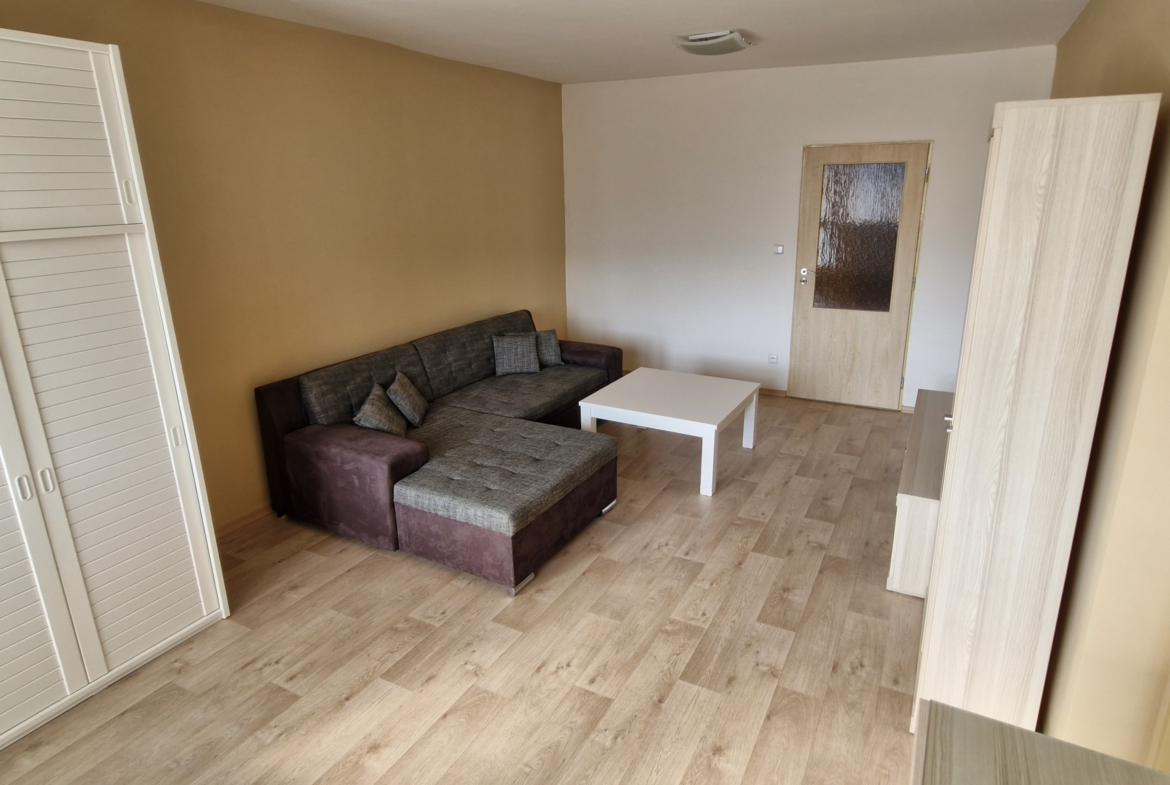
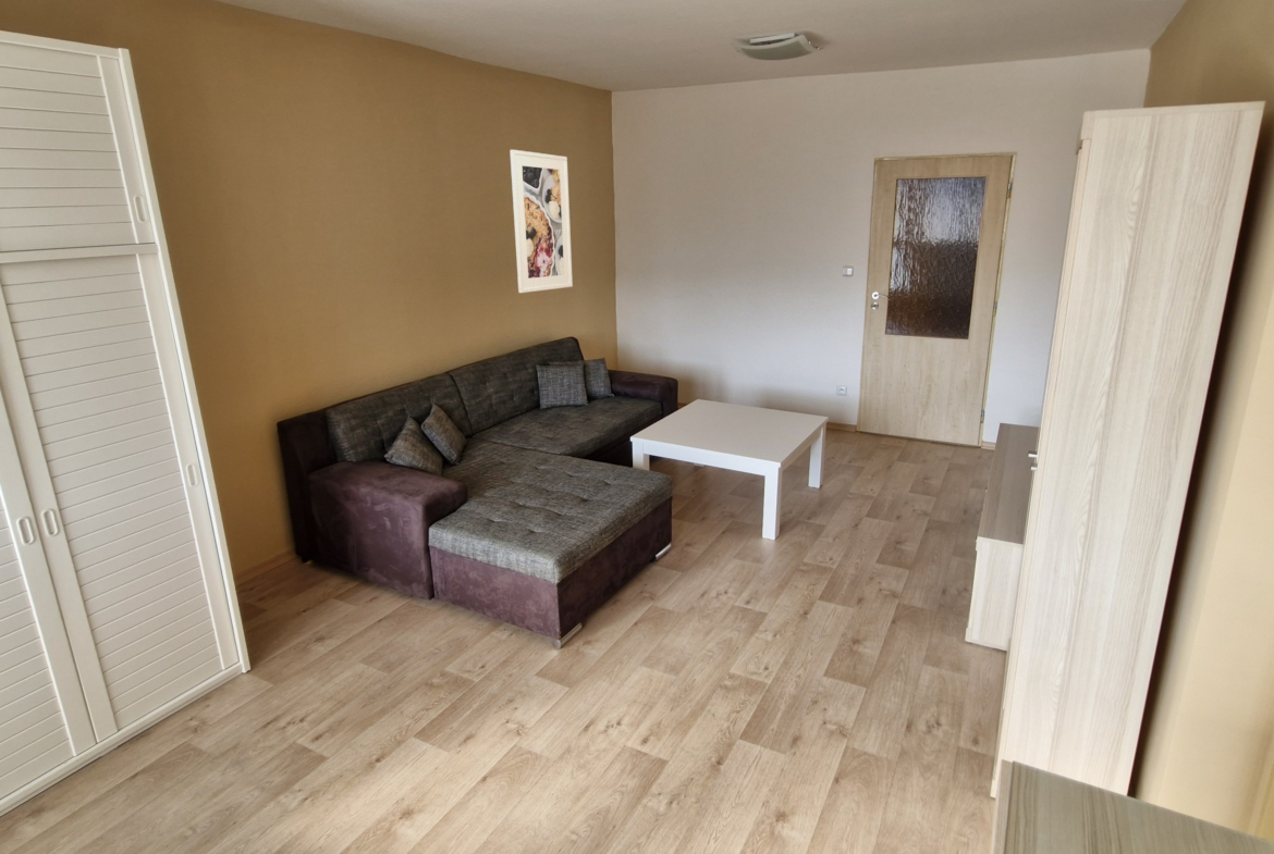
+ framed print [510,149,574,294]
